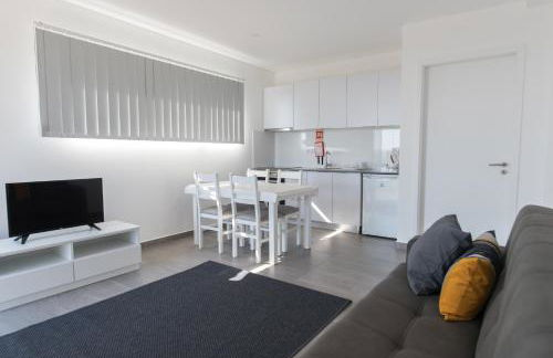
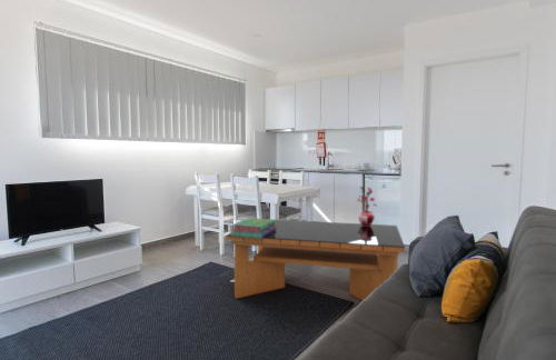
+ potted plant [356,186,378,227]
+ stack of books [231,217,276,238]
+ coffee table [226,219,406,301]
